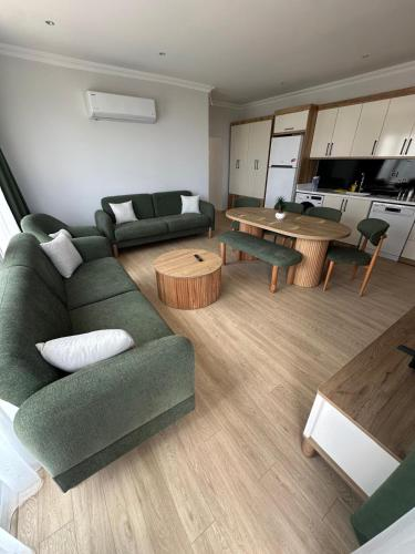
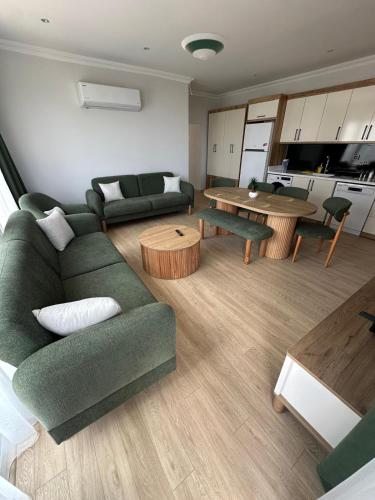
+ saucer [180,31,229,61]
